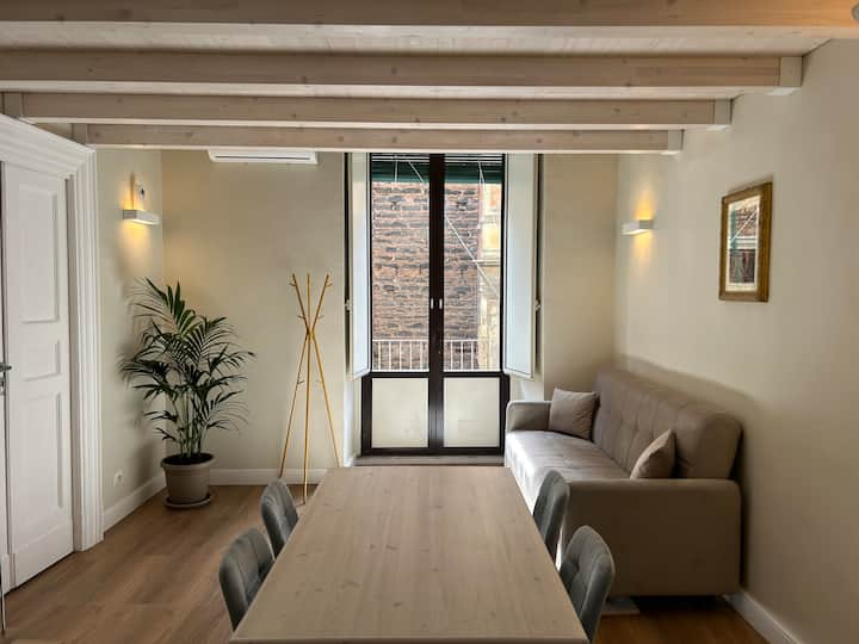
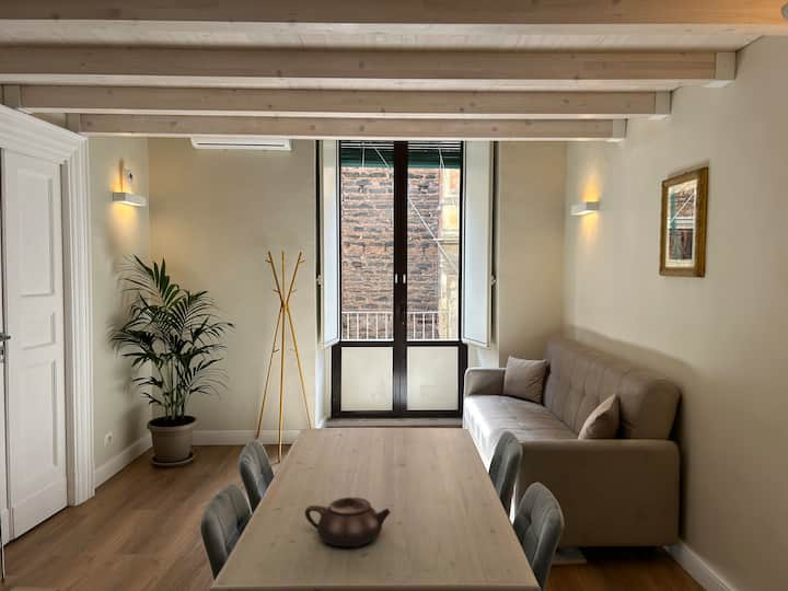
+ teapot [304,496,392,548]
